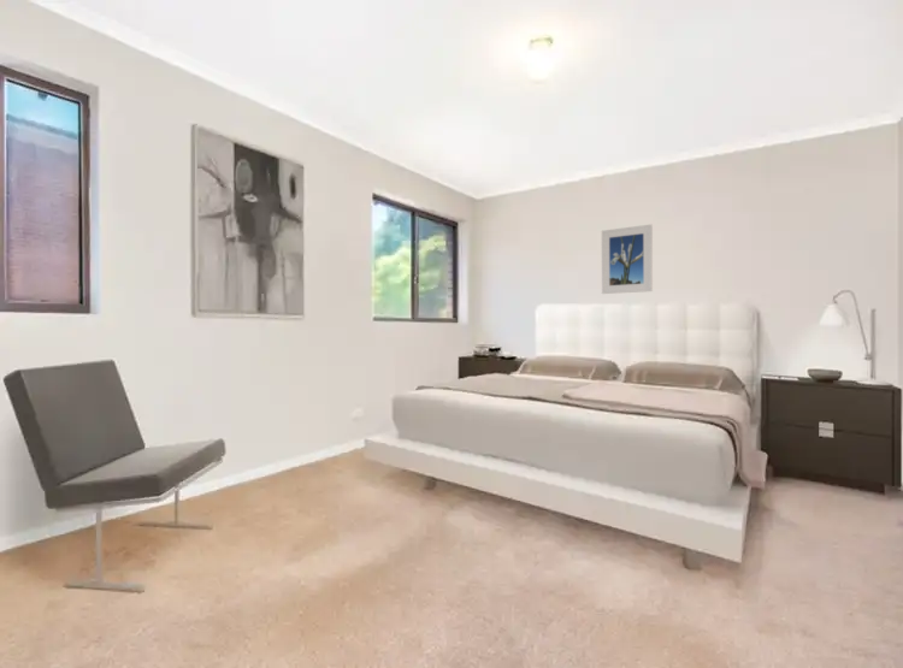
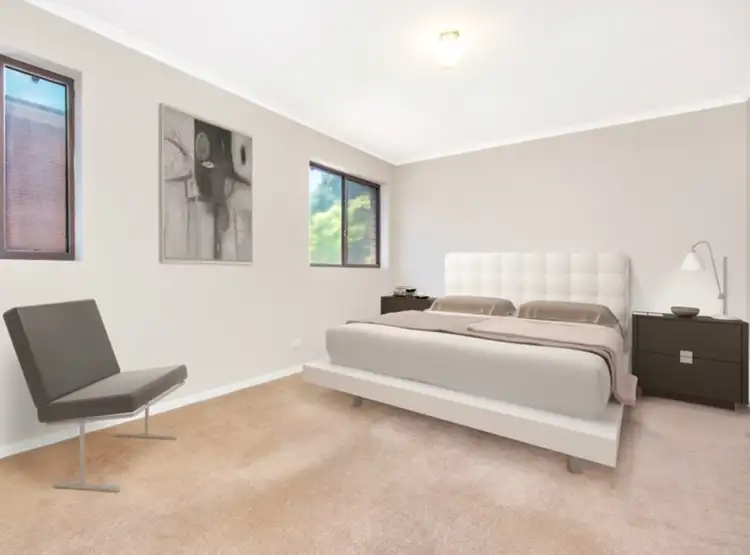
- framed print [601,223,654,295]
